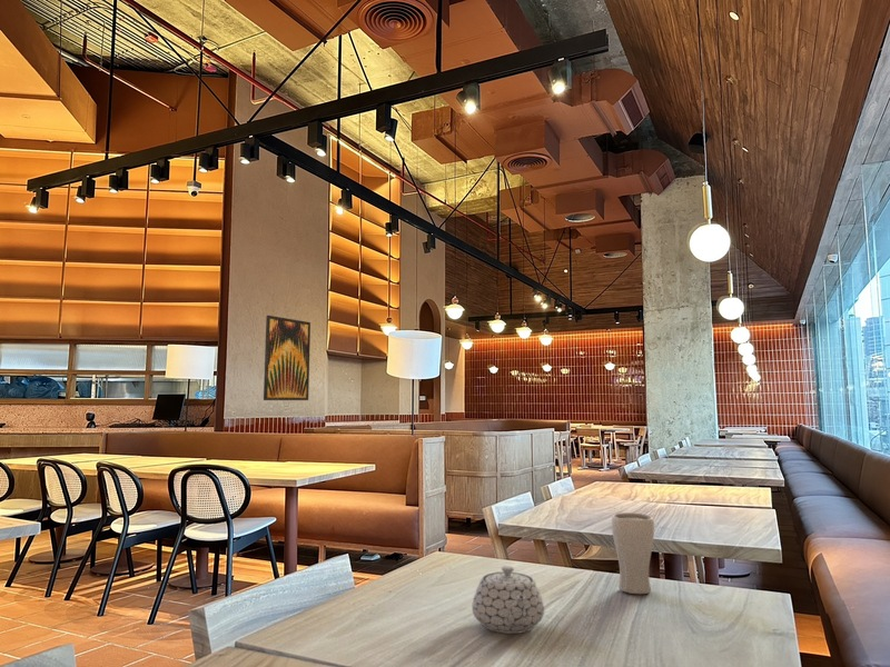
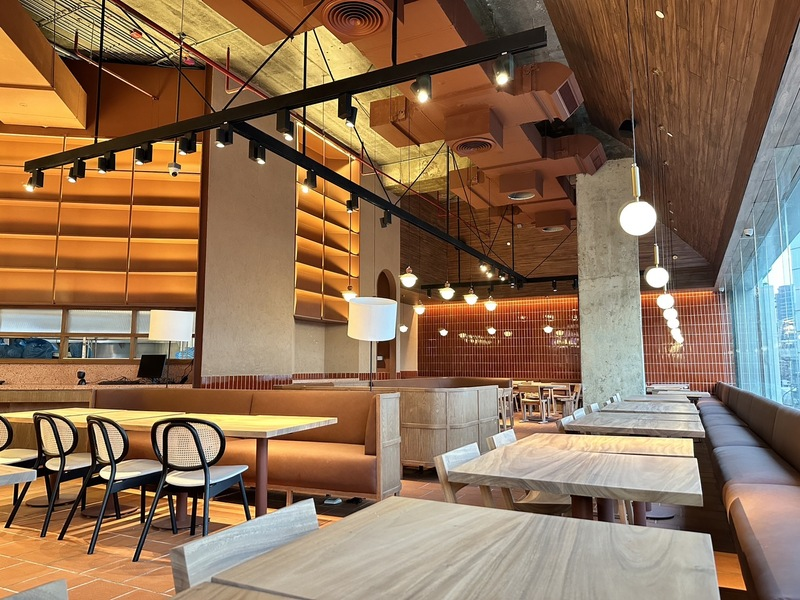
- teapot [471,565,545,635]
- wall art [263,315,312,401]
- drinking glass [611,511,655,595]
